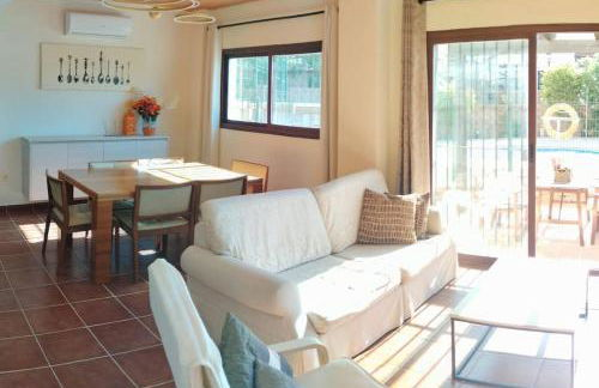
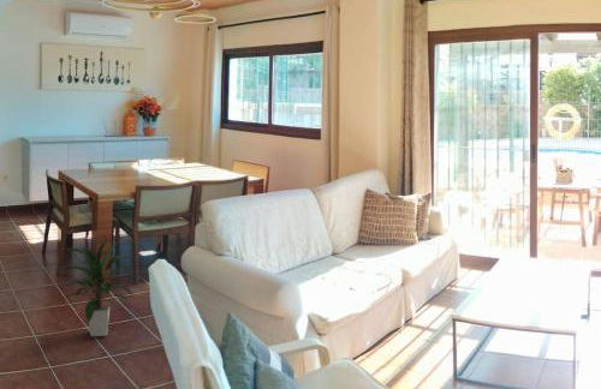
+ indoor plant [60,237,135,337]
